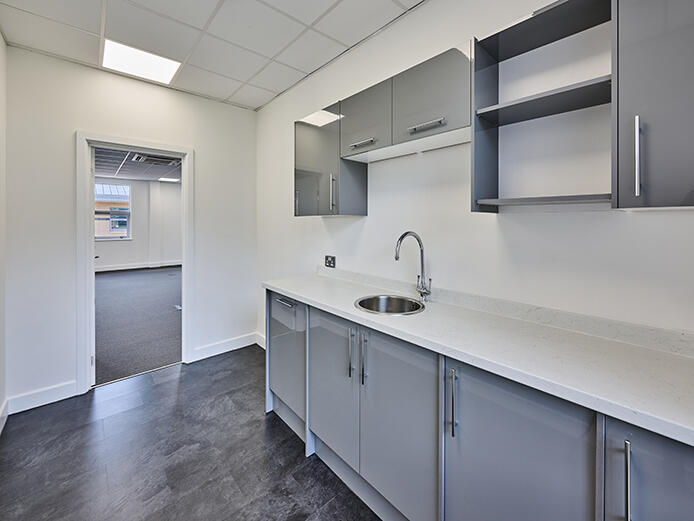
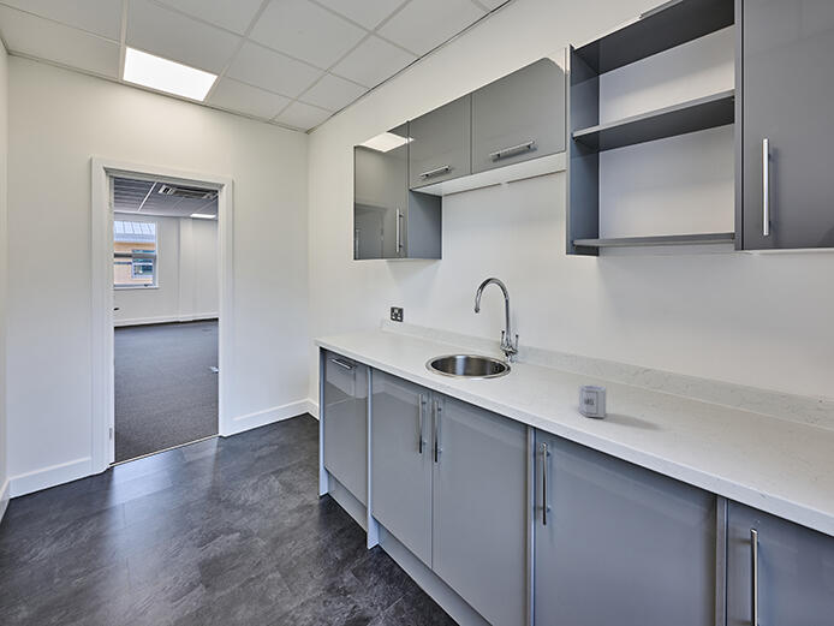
+ cup [578,384,607,418]
